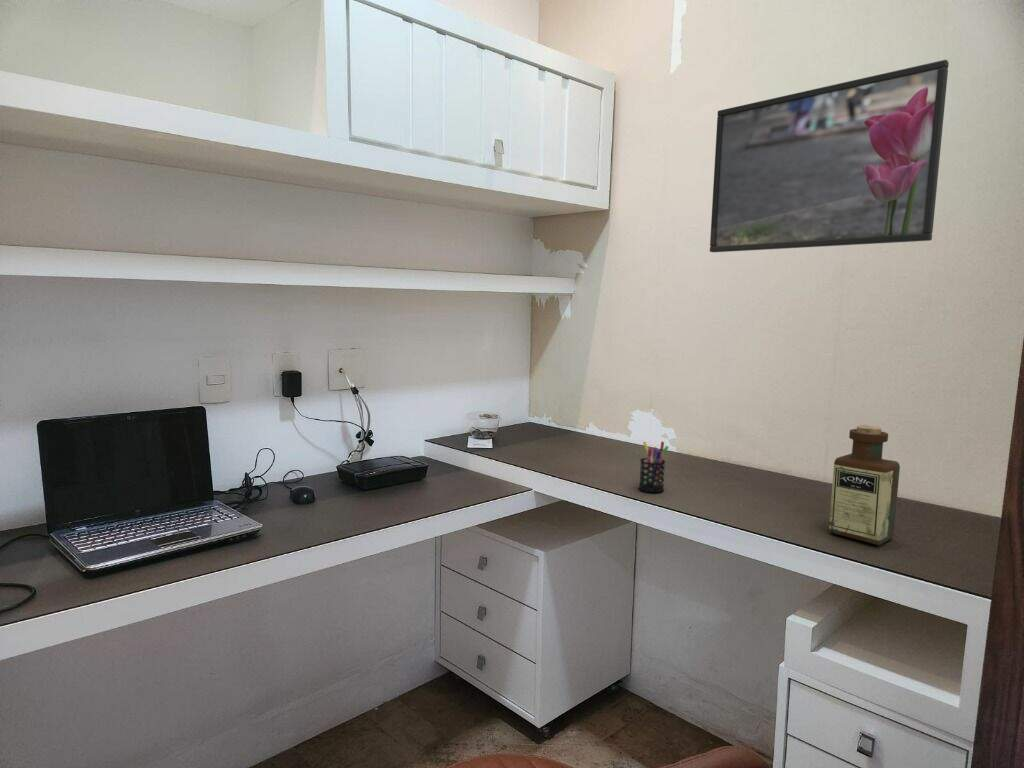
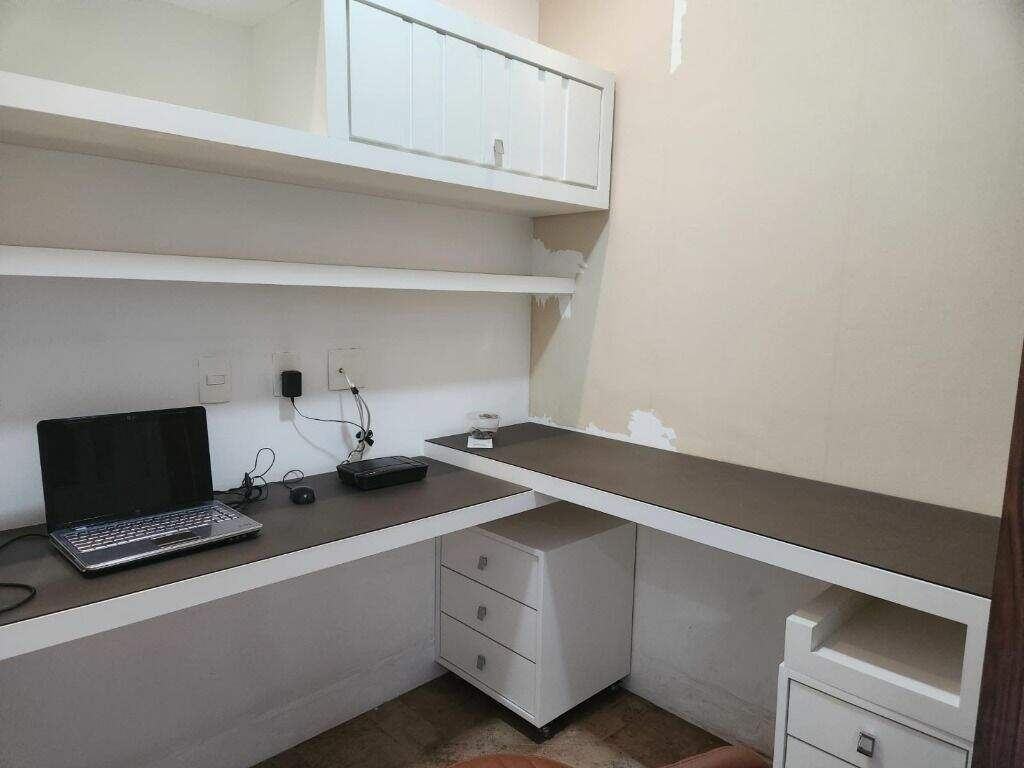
- bottle [828,425,901,546]
- pen holder [638,440,670,493]
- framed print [709,59,950,253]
